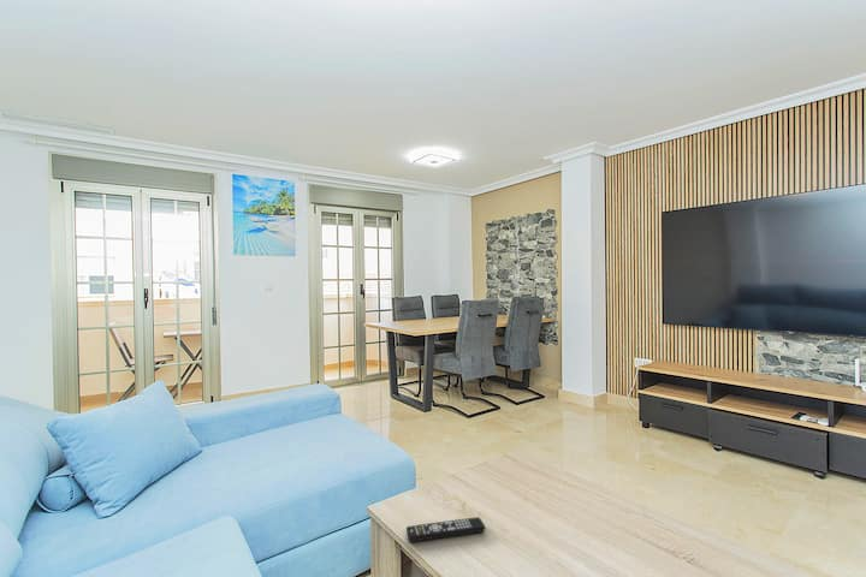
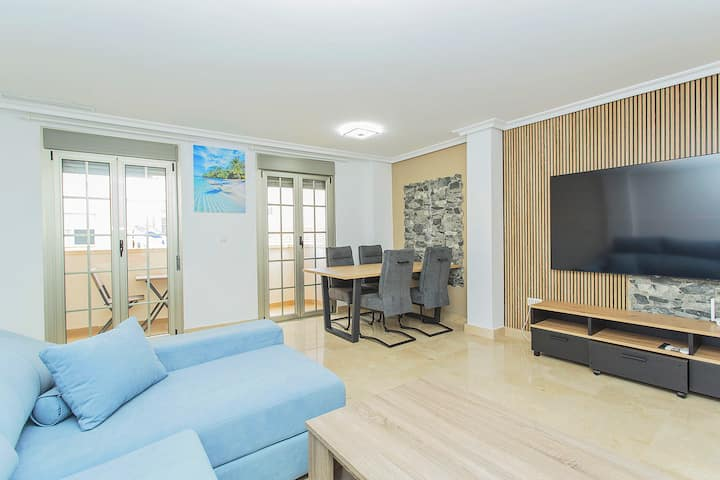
- remote control [405,516,486,543]
